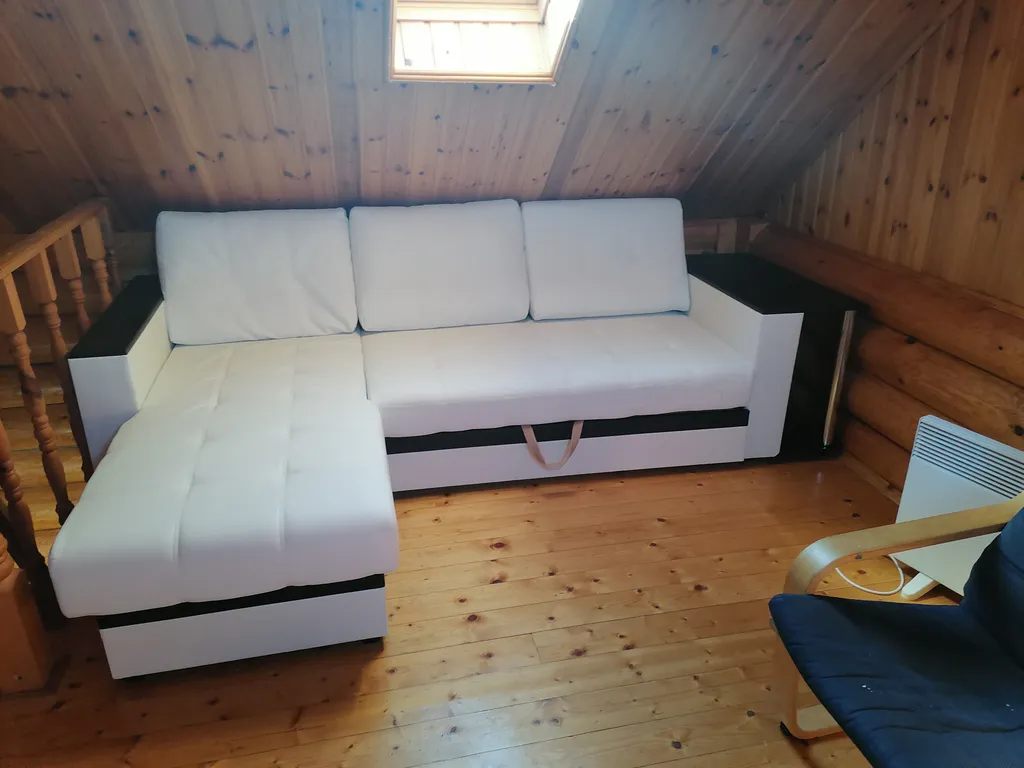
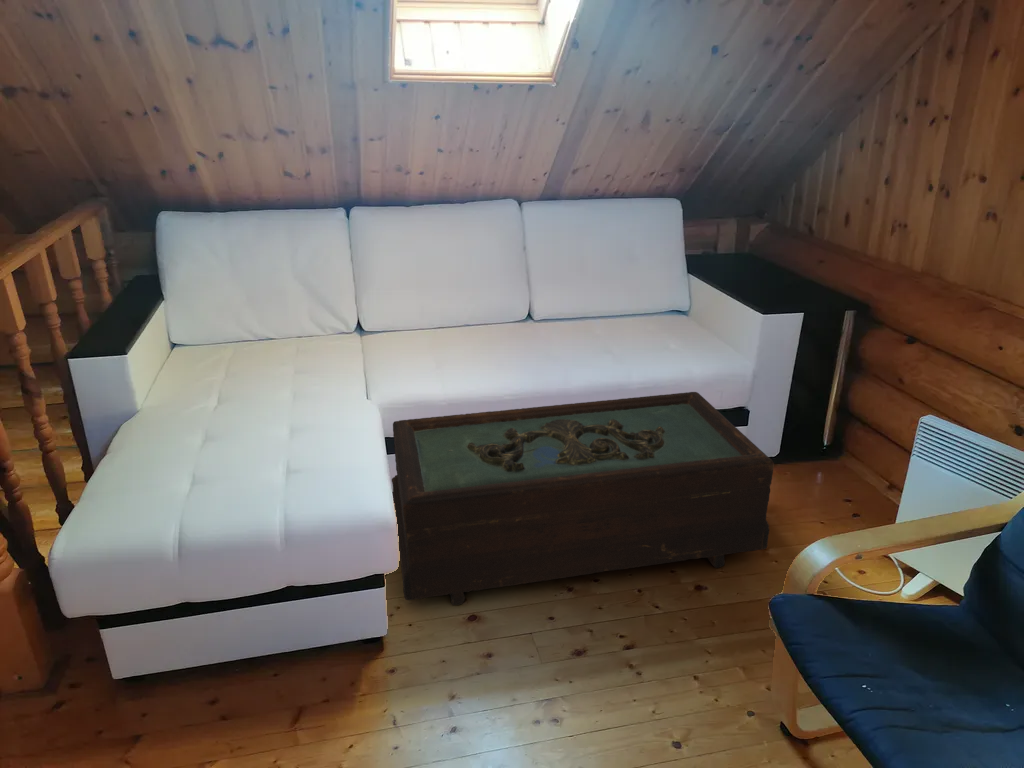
+ coffee table [391,391,775,606]
